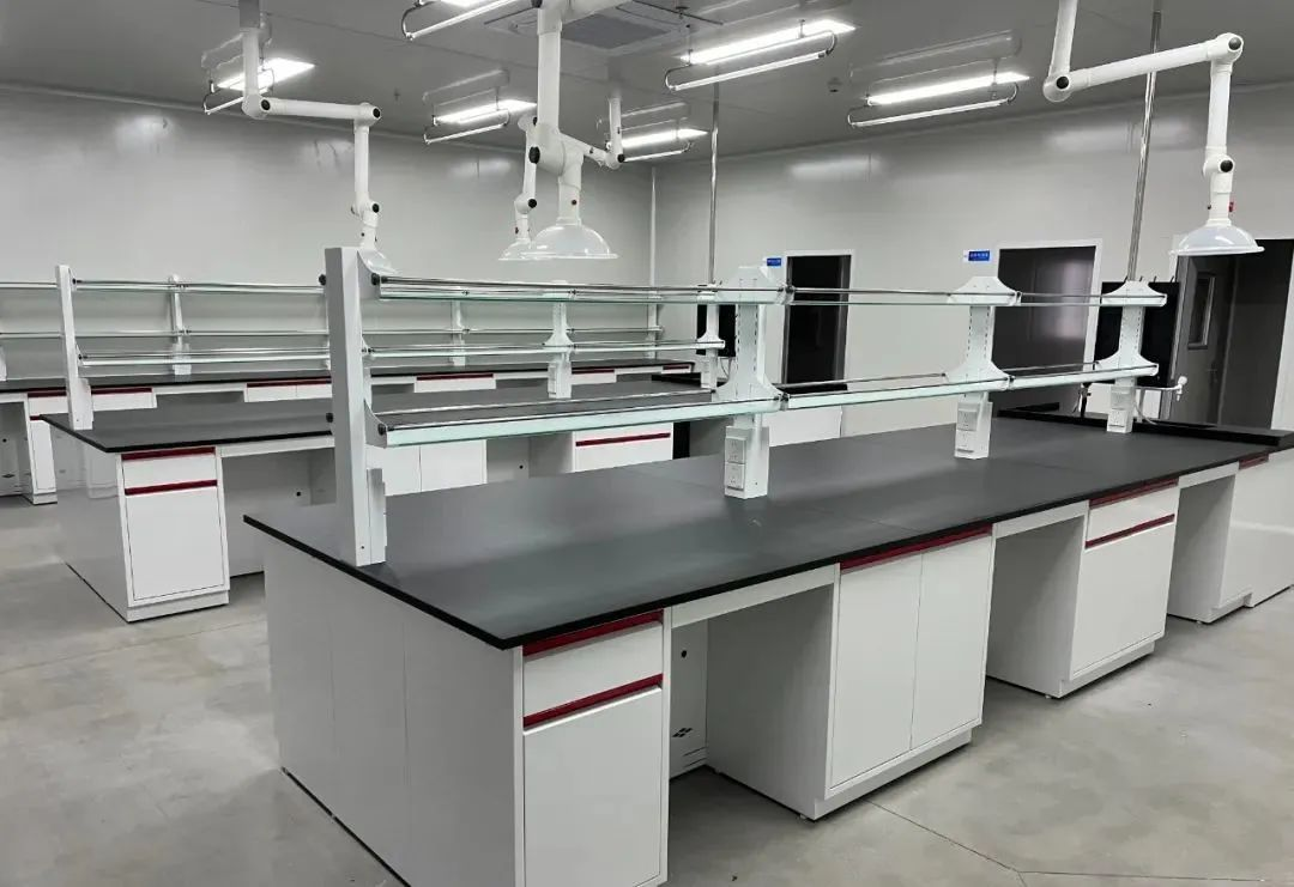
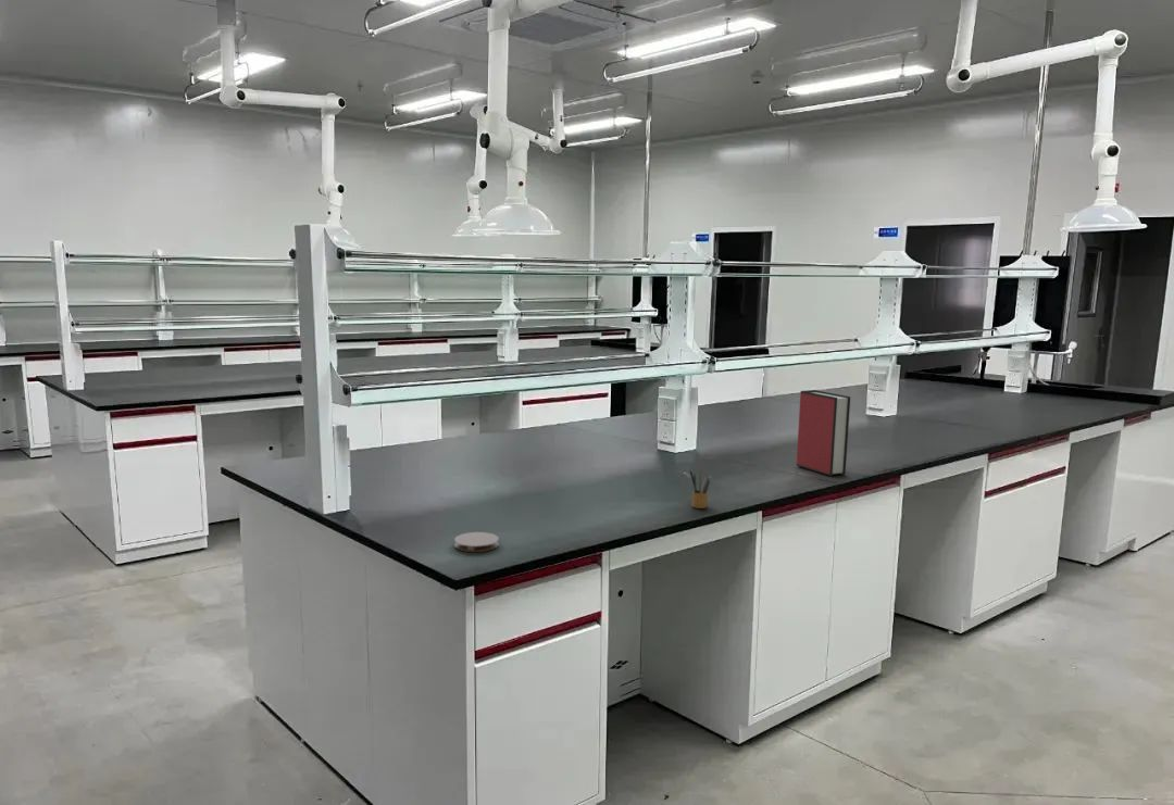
+ coaster [453,531,500,553]
+ pencil box [689,468,712,510]
+ book [796,389,851,477]
